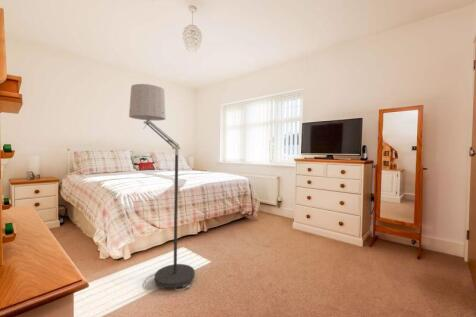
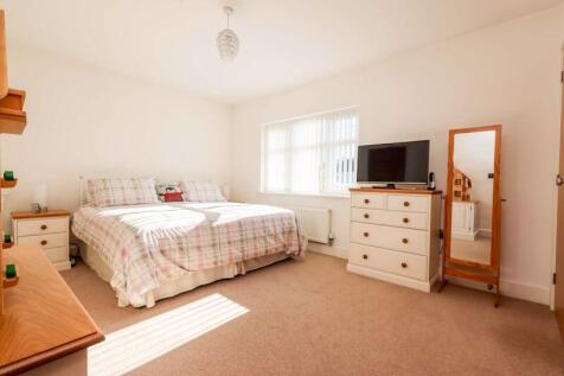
- floor lamp [128,83,196,292]
